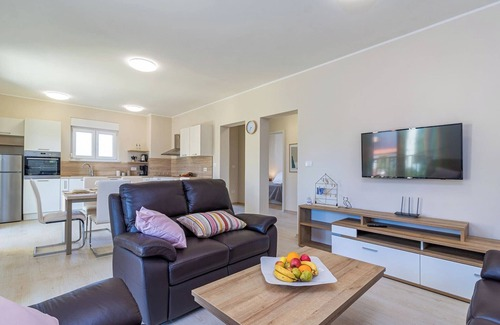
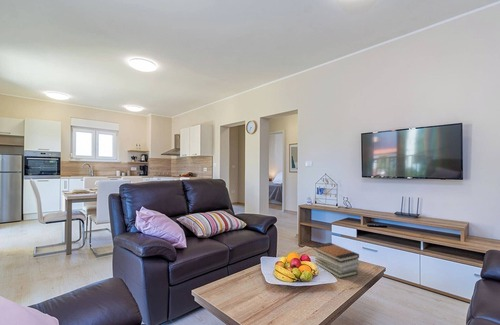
+ book stack [312,242,360,279]
